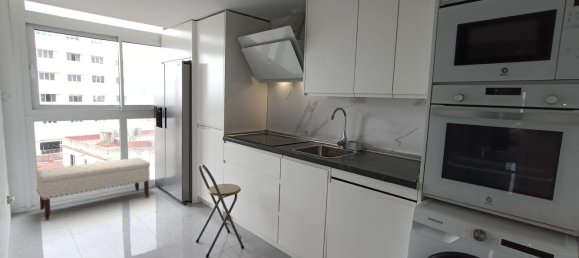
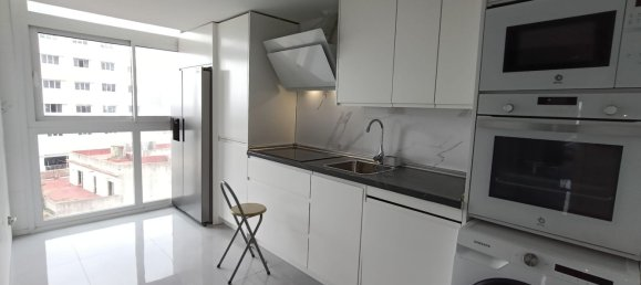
- bench [35,157,151,221]
